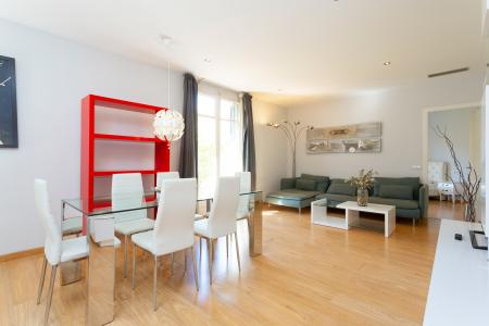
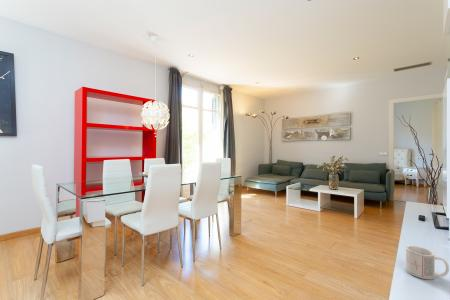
+ mug [405,245,450,280]
